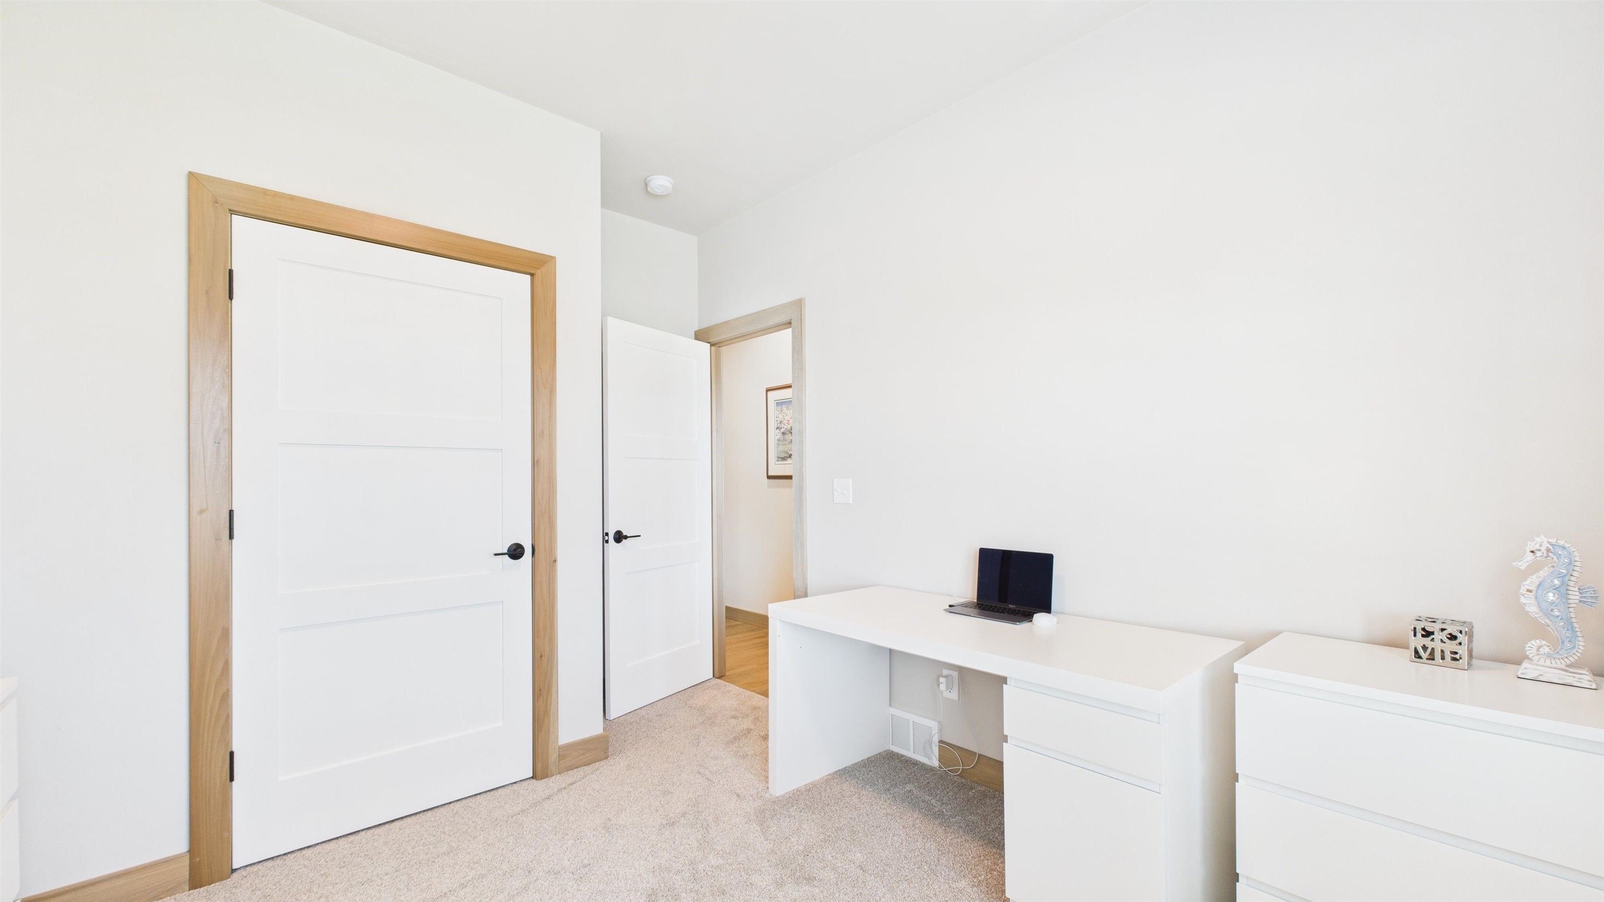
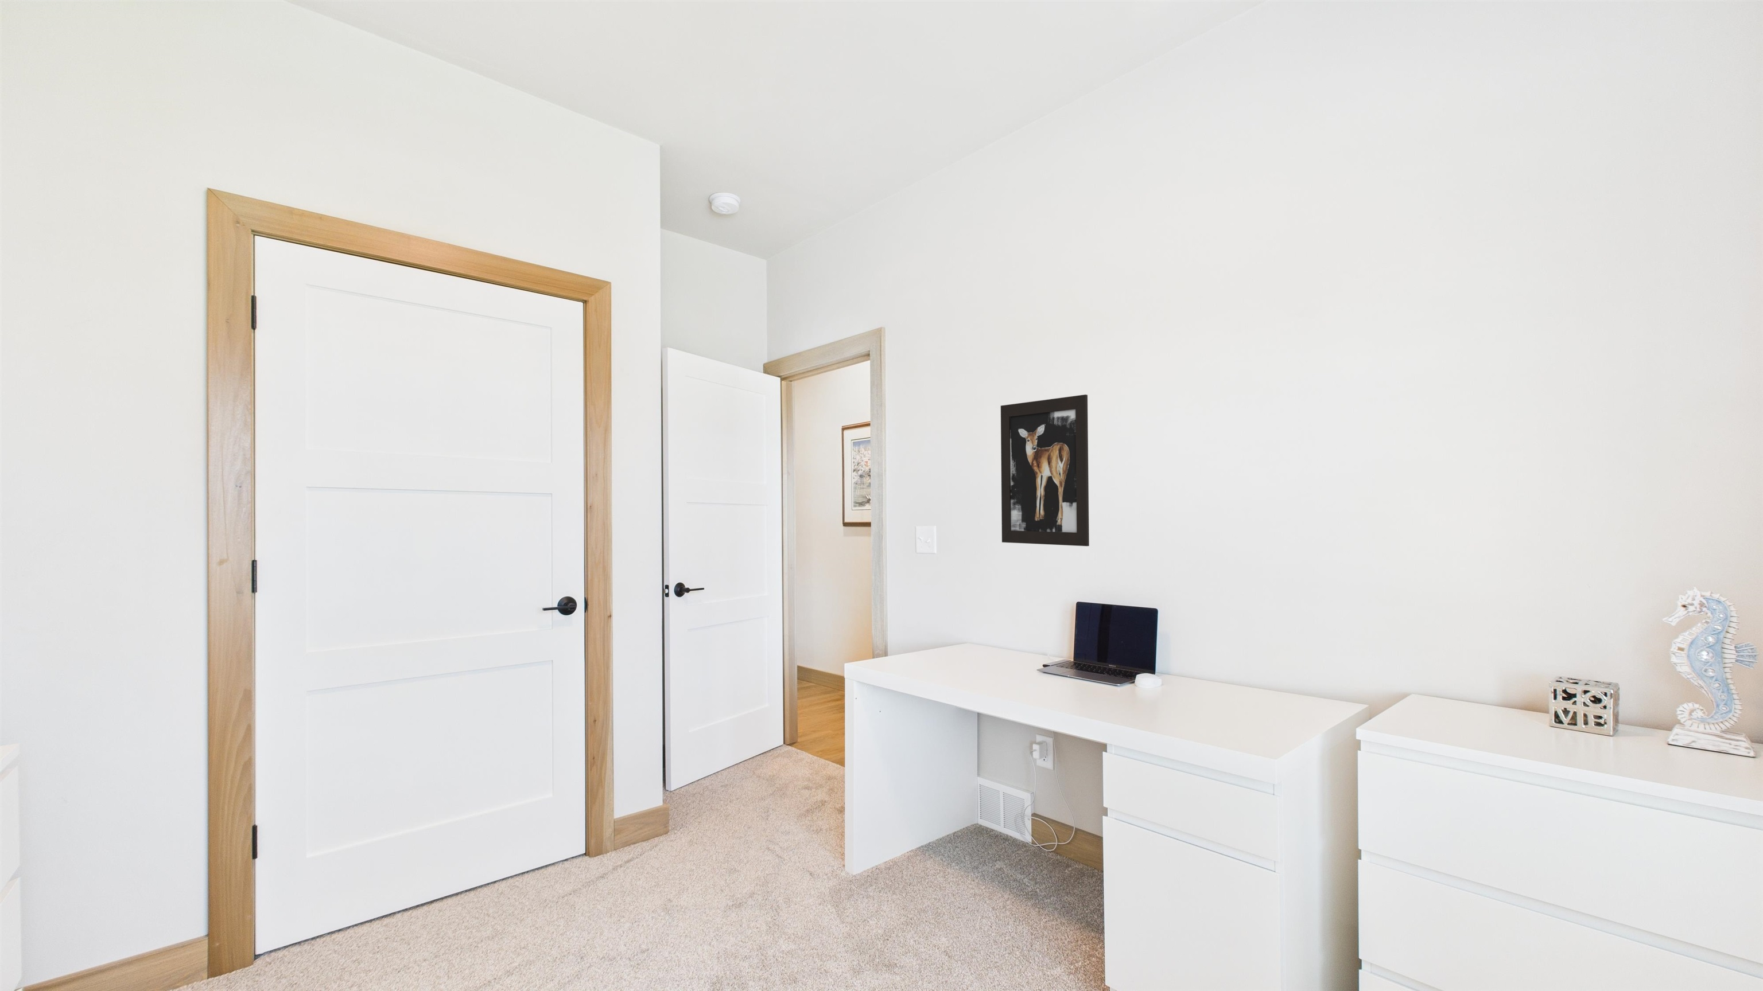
+ wall art [1000,394,1090,547]
